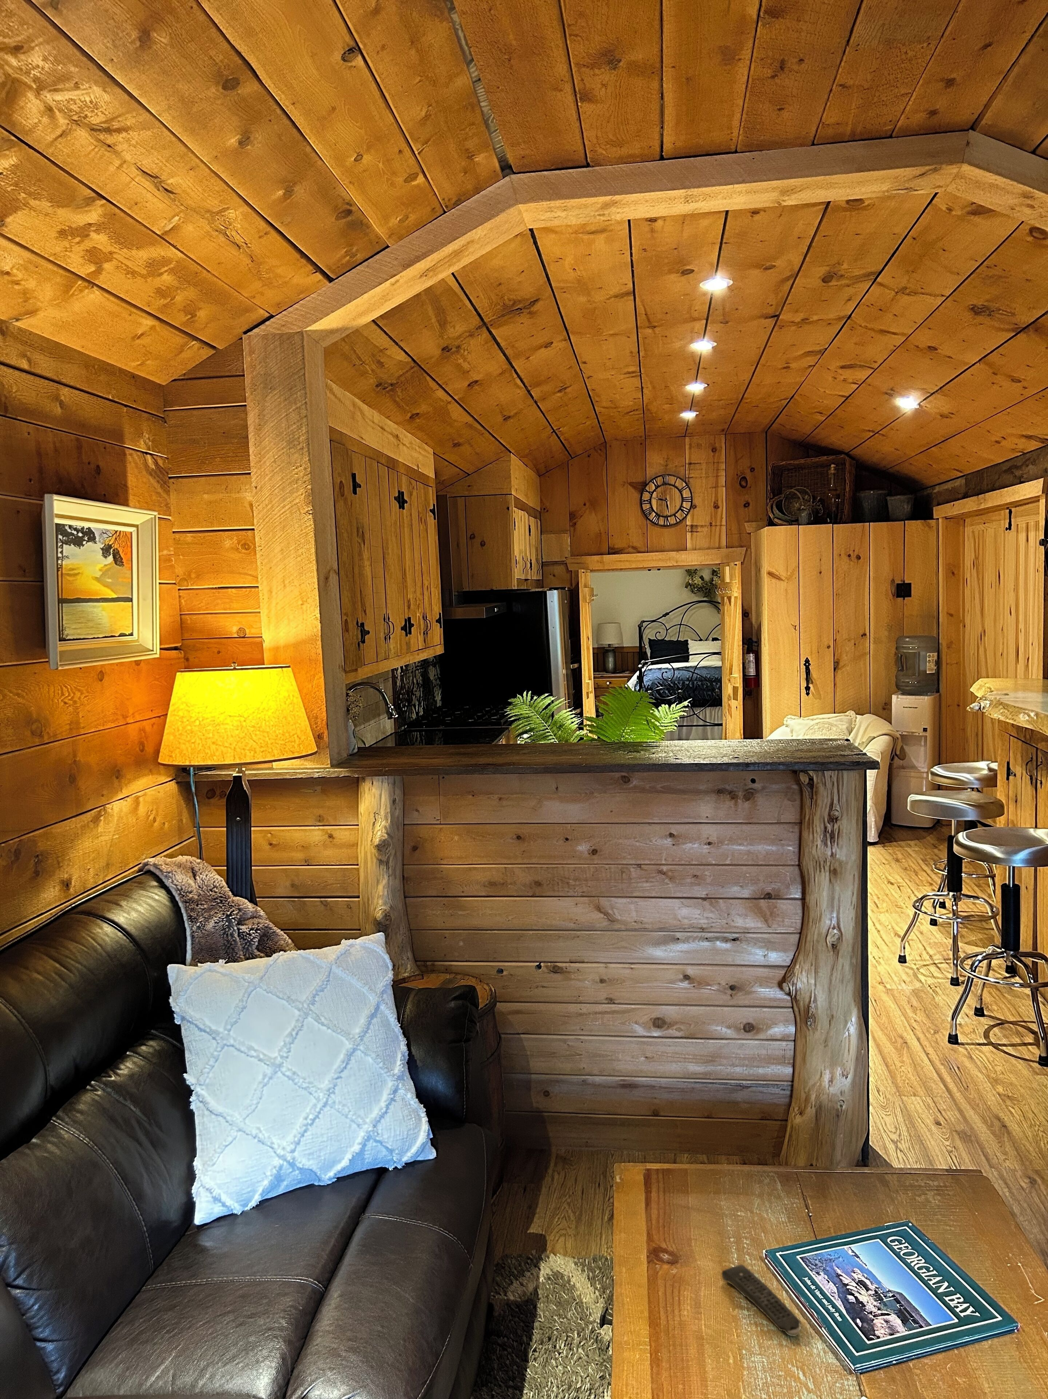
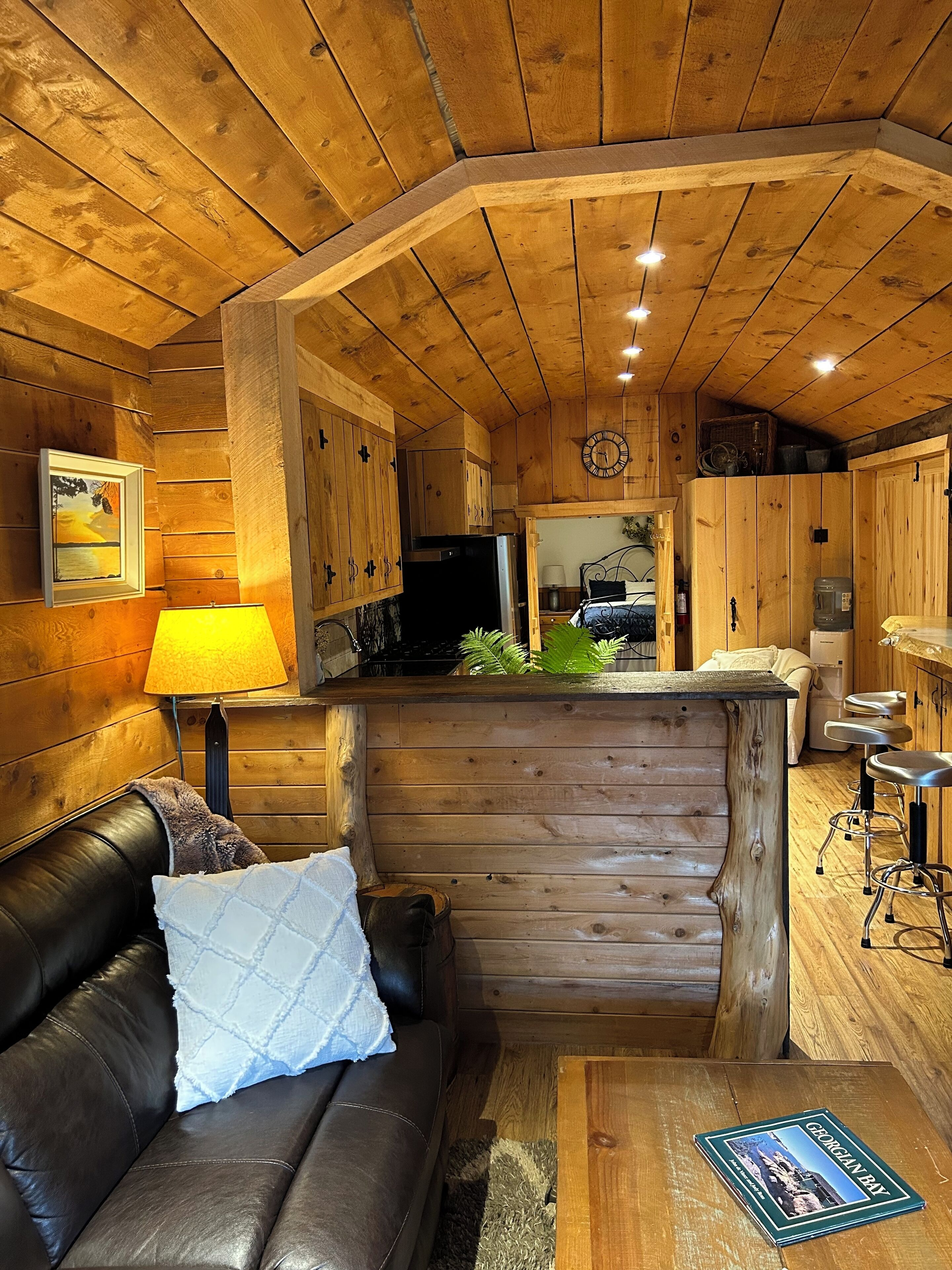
- remote control [721,1264,801,1336]
